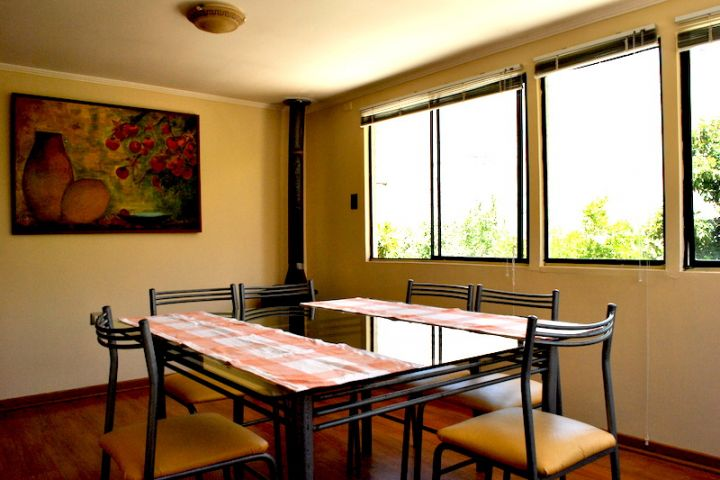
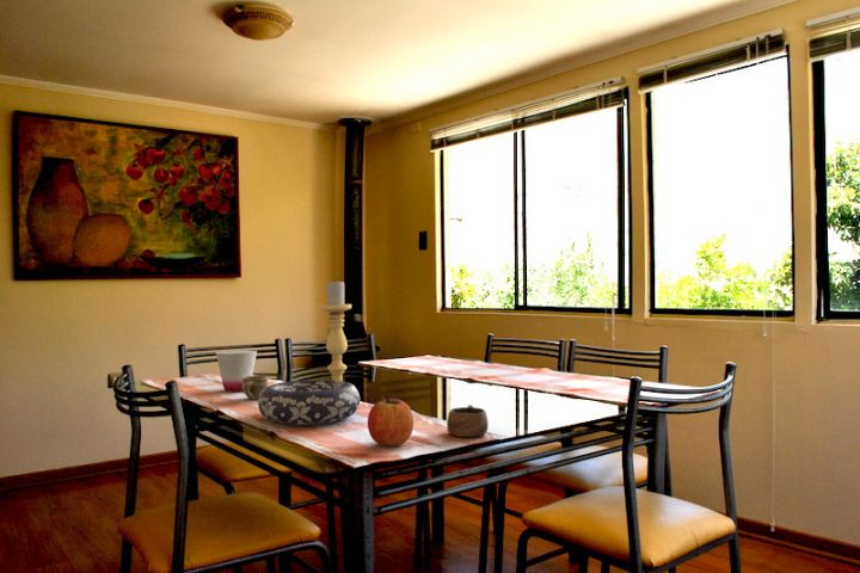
+ cup [242,375,269,400]
+ cup [446,403,490,438]
+ candle holder [320,281,352,382]
+ cup [215,349,258,393]
+ decorative bowl [257,378,361,426]
+ apple [367,394,414,448]
